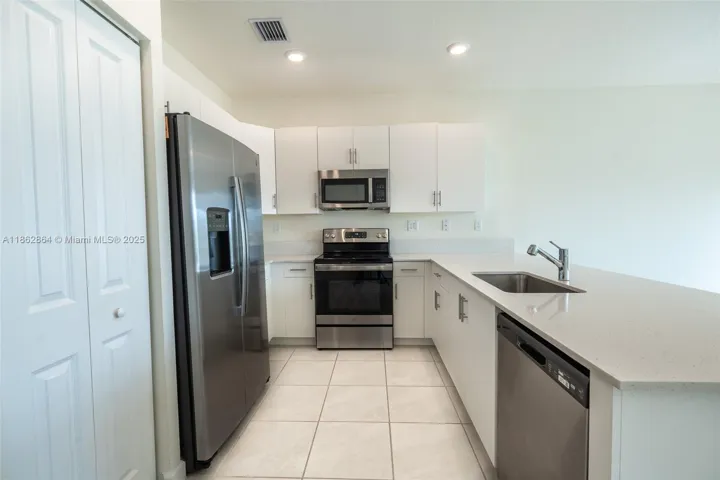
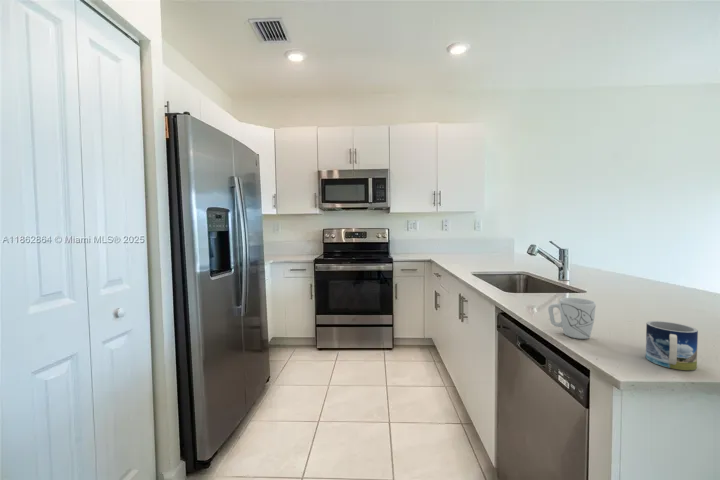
+ mug [547,297,597,340]
+ mug [645,320,699,371]
